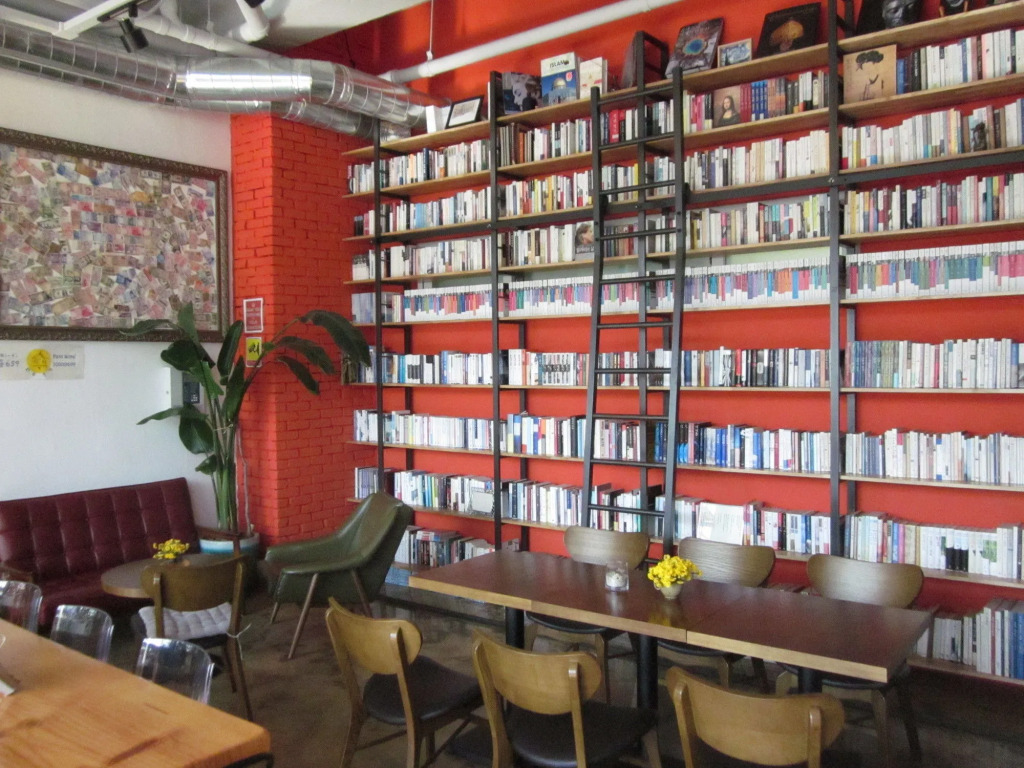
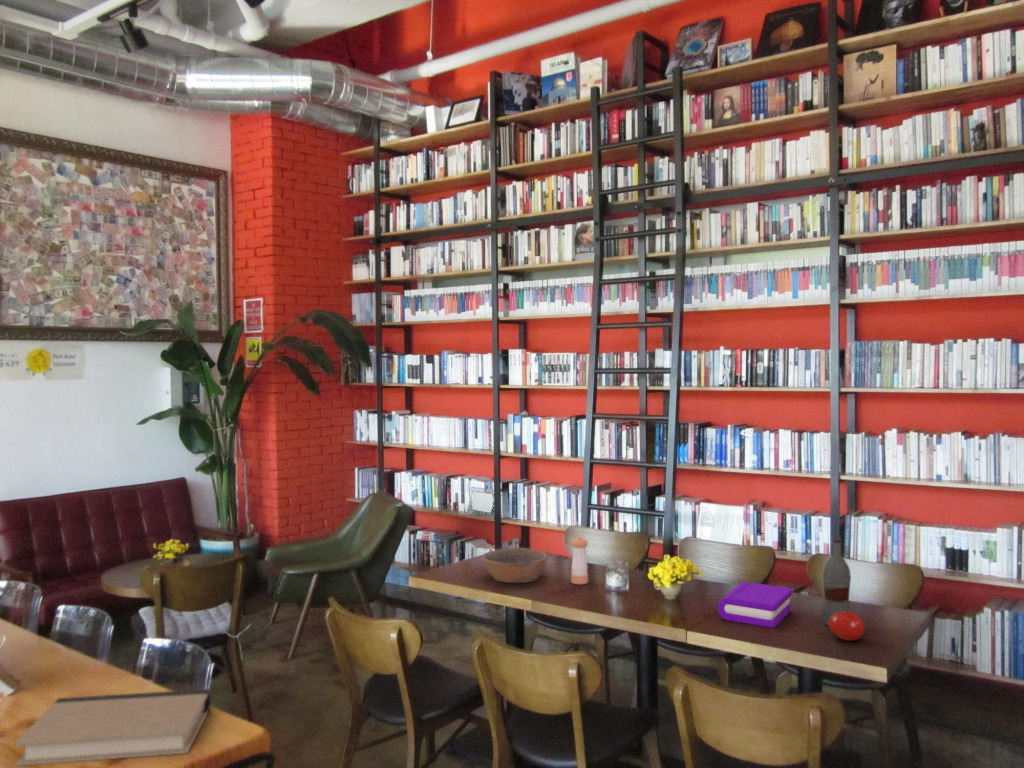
+ pepper shaker [570,536,589,585]
+ book [717,581,793,628]
+ bowl [481,547,548,584]
+ fruit [828,611,866,642]
+ book [14,688,212,767]
+ bottle [822,537,852,627]
